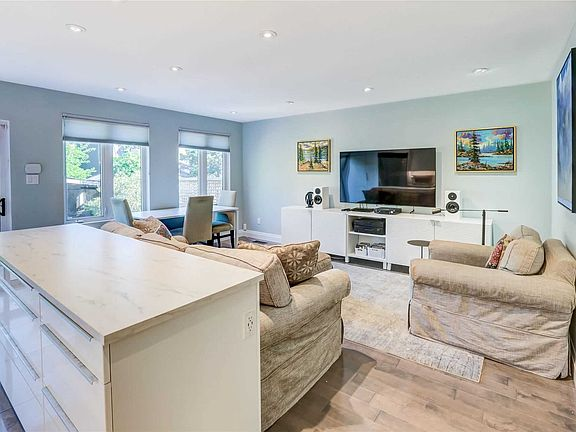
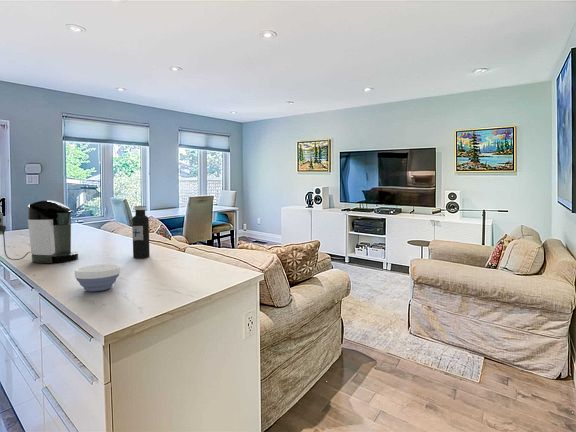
+ bowl [74,264,121,292]
+ coffee maker [0,199,79,264]
+ water bottle [131,205,151,259]
